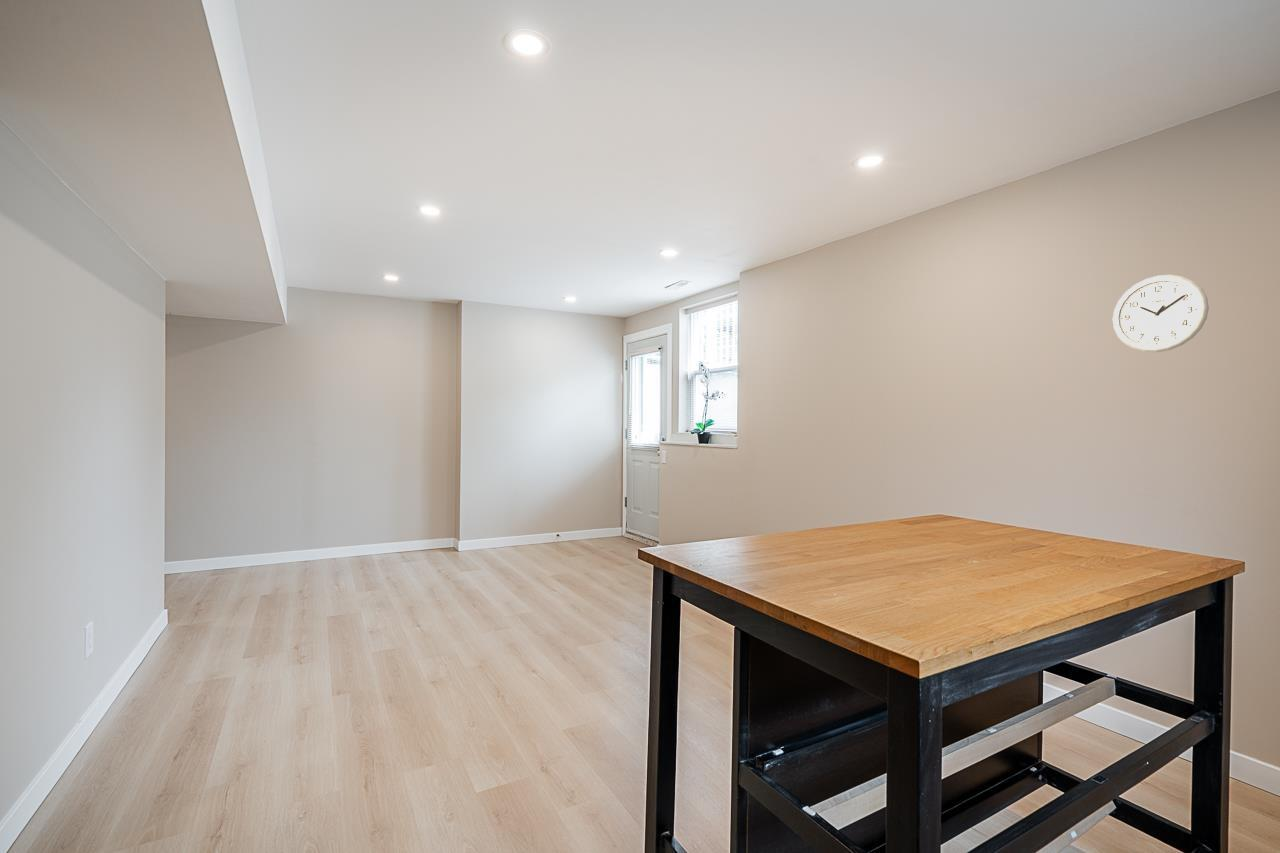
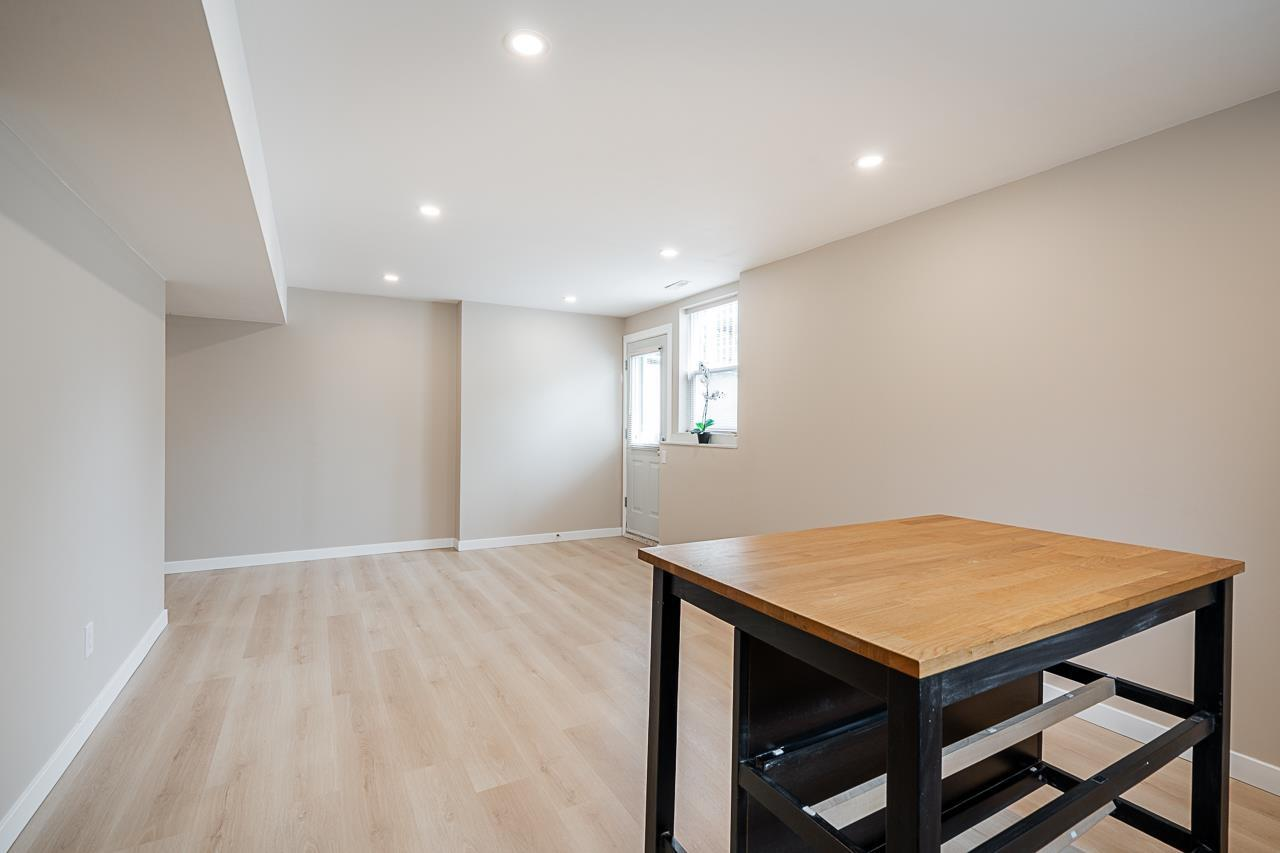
- wall clock [1112,274,1210,353]
